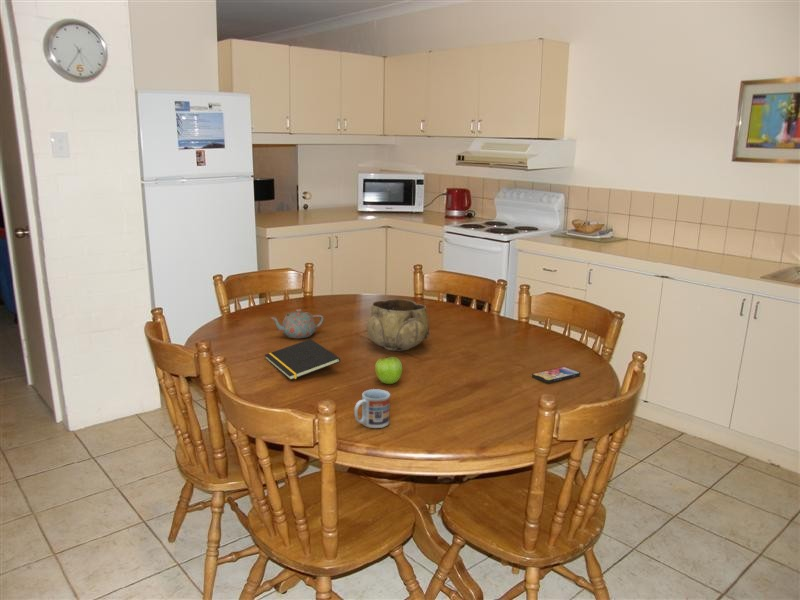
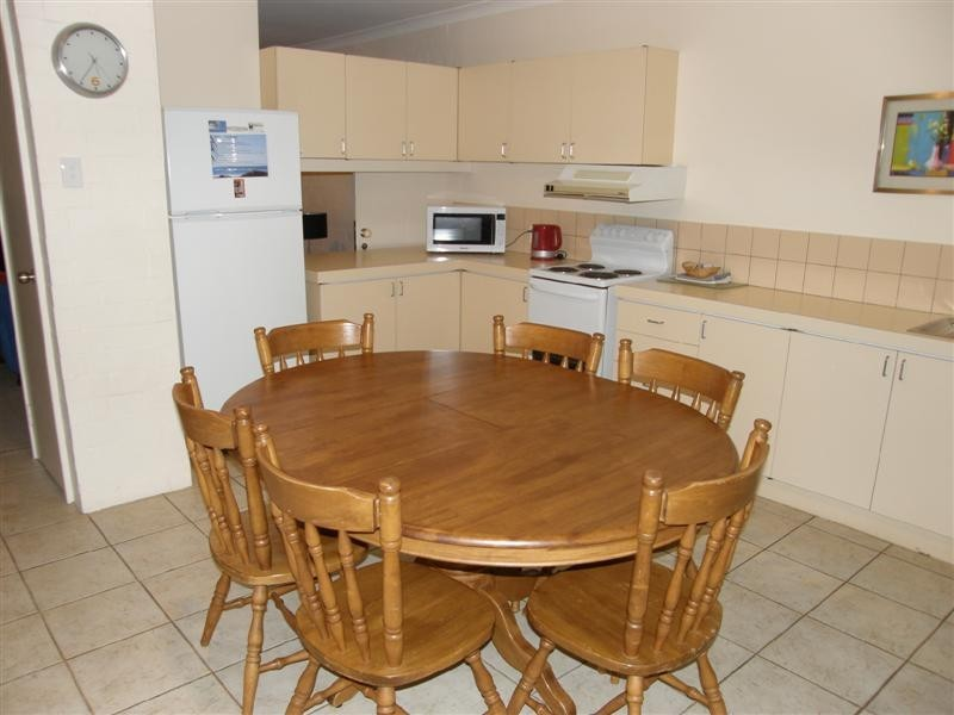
- fruit [374,356,403,385]
- smartphone [531,366,581,384]
- decorative bowl [366,298,430,352]
- cup [353,388,391,429]
- notepad [264,338,341,381]
- teapot [269,308,325,339]
